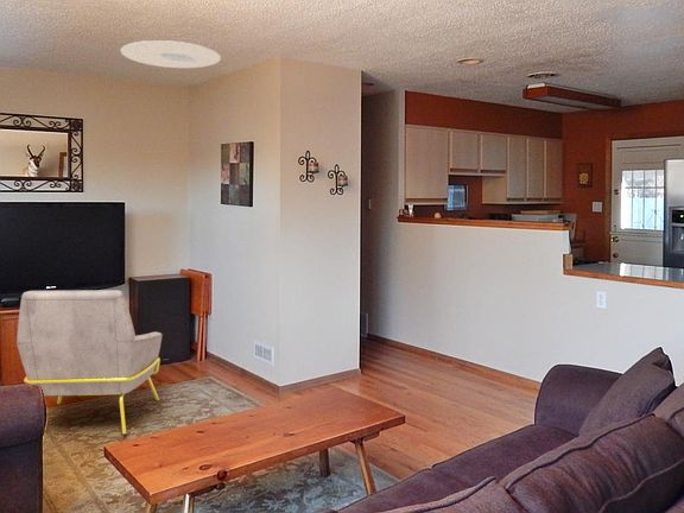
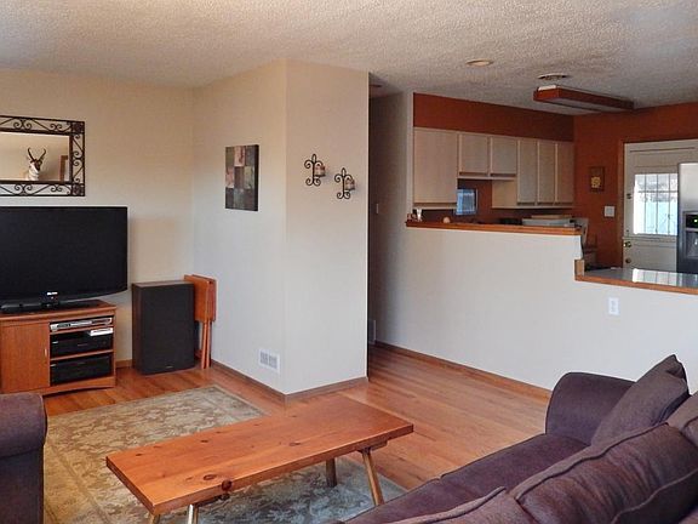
- ceiling light [120,39,222,69]
- armchair [15,289,163,437]
